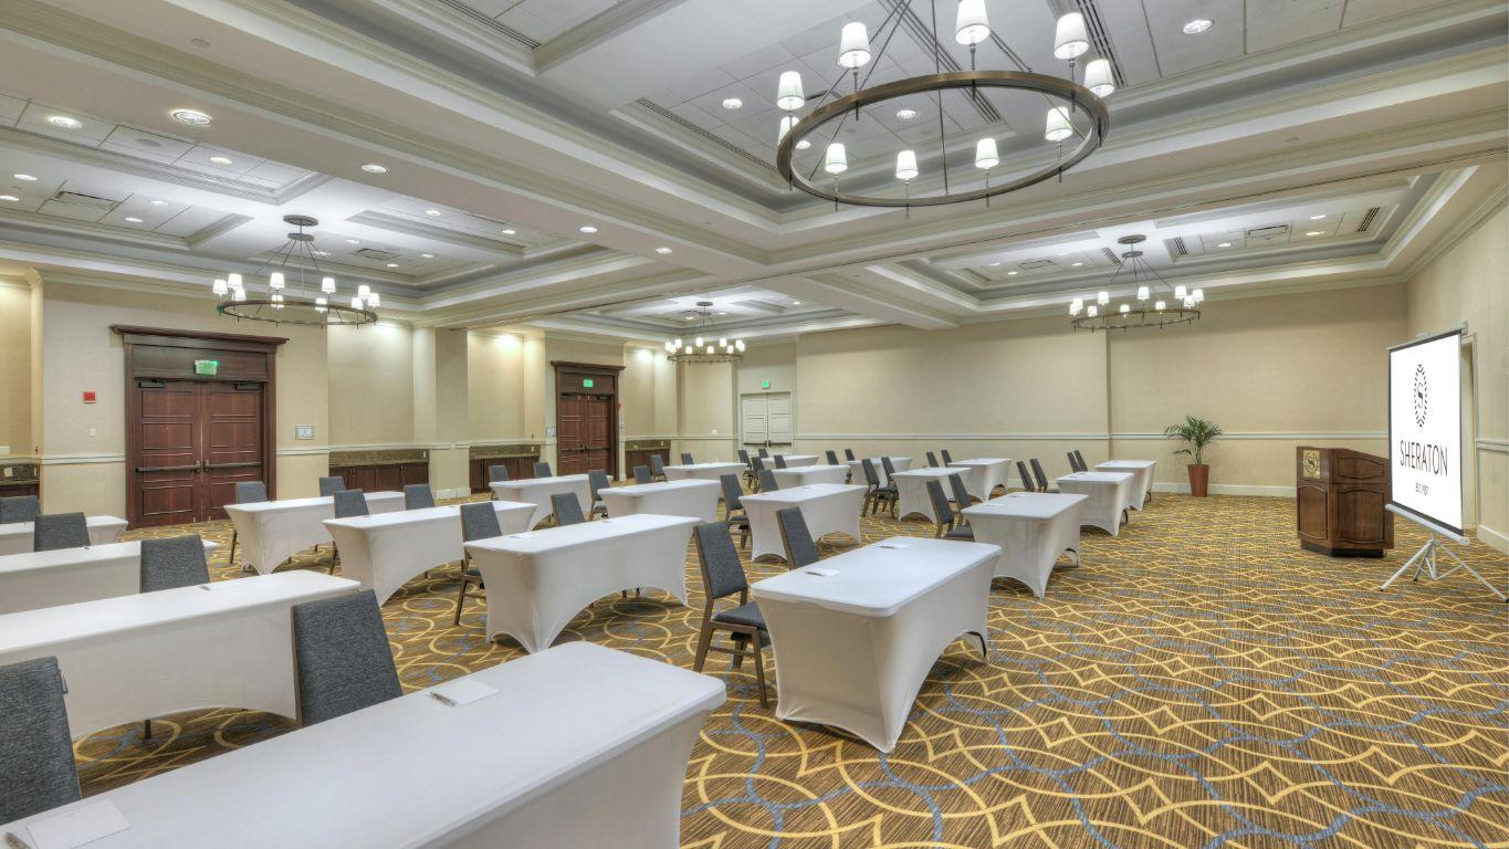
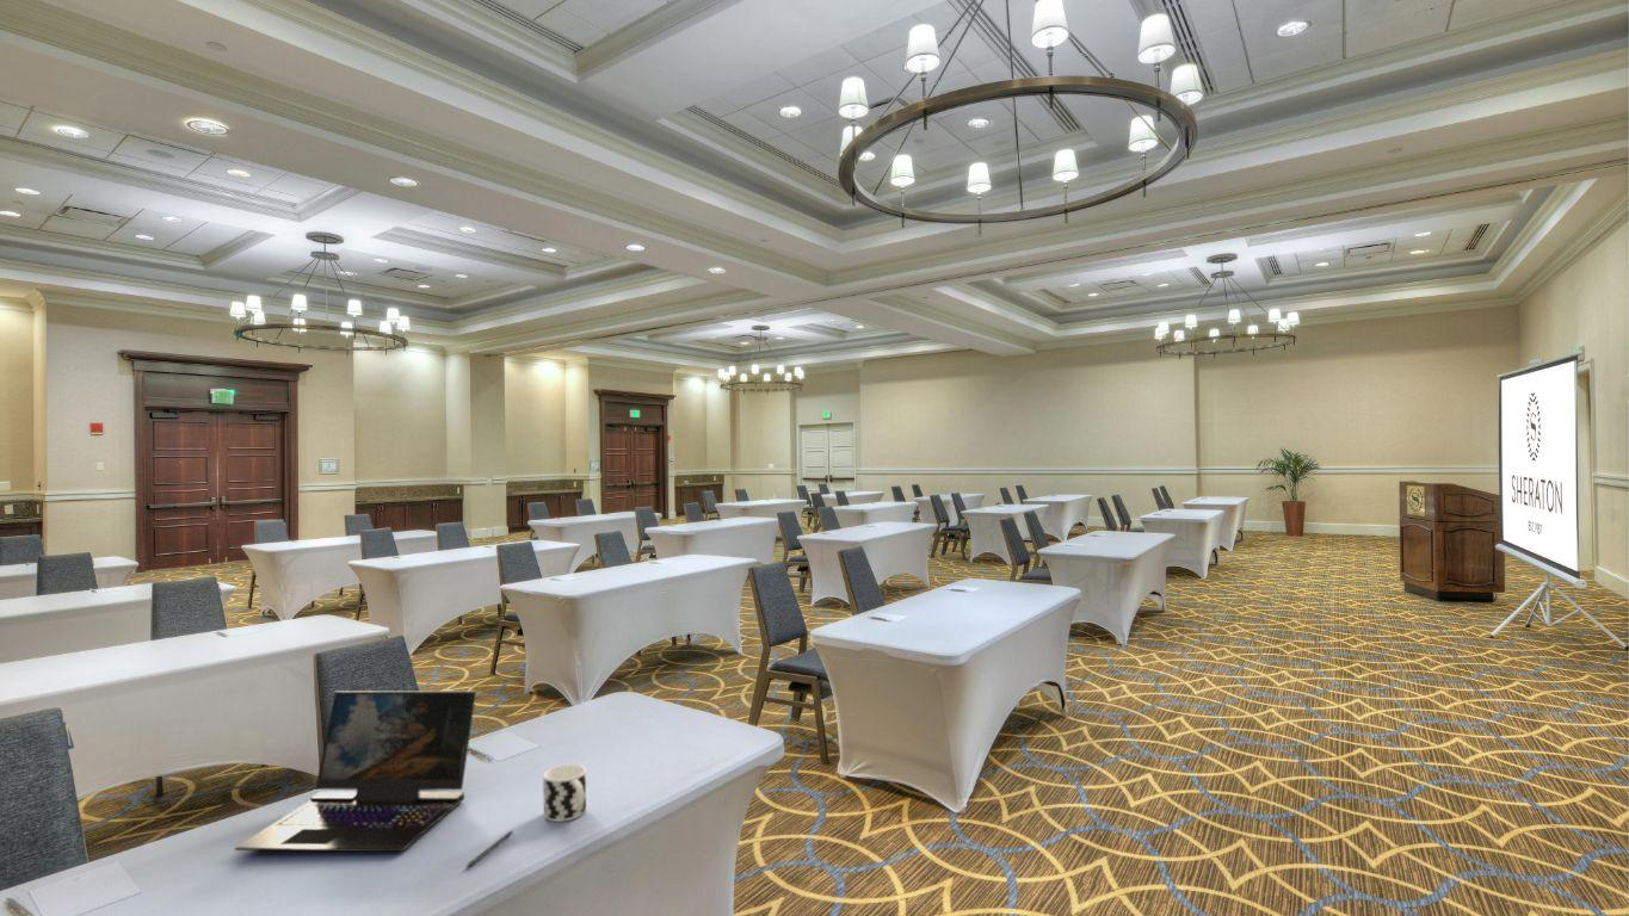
+ cup [542,763,587,823]
+ pen [464,829,514,869]
+ laptop [234,689,477,853]
